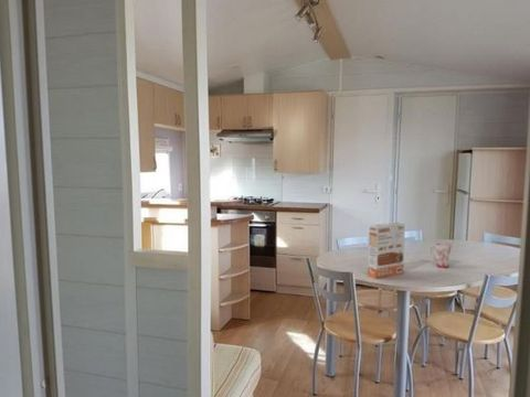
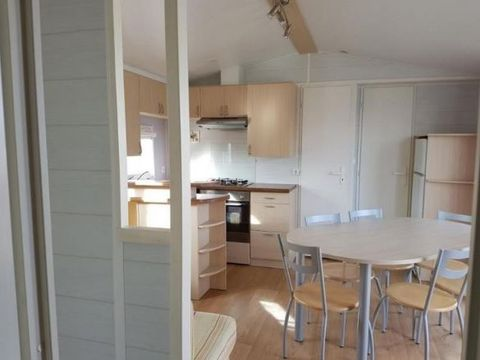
- cereal box [367,221,406,280]
- mug [427,243,453,269]
